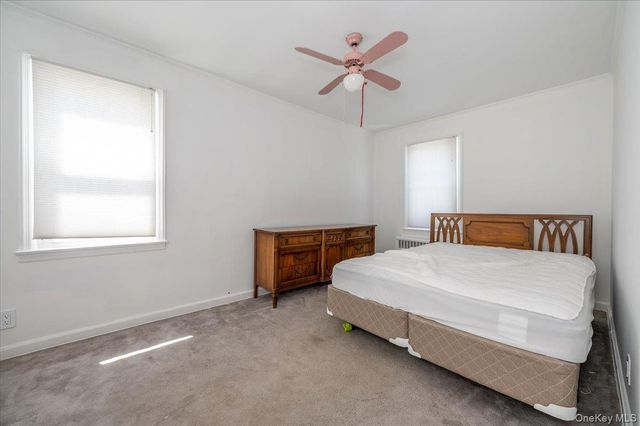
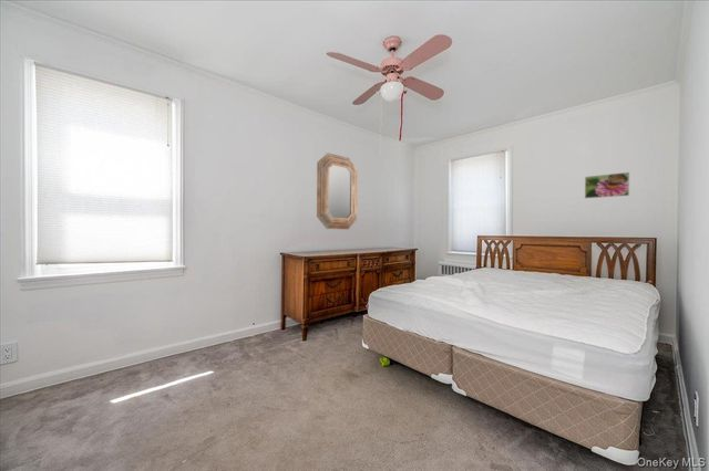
+ home mirror [316,151,359,230]
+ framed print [584,171,630,200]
